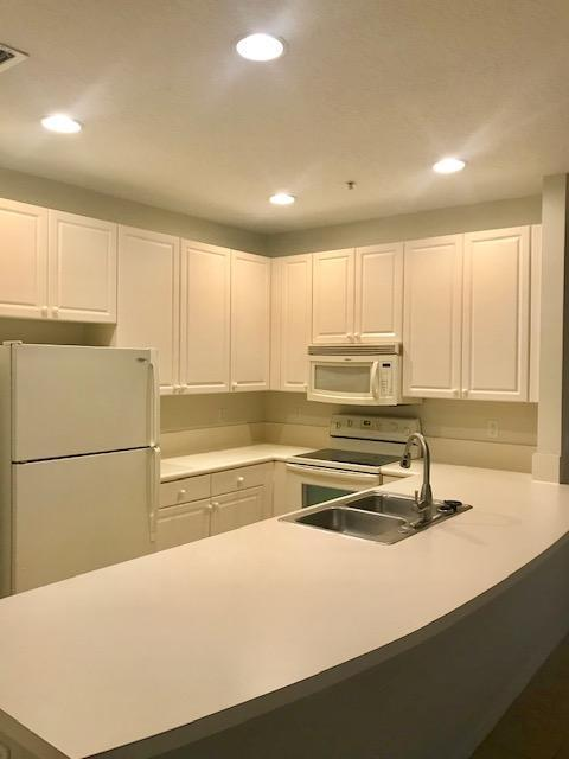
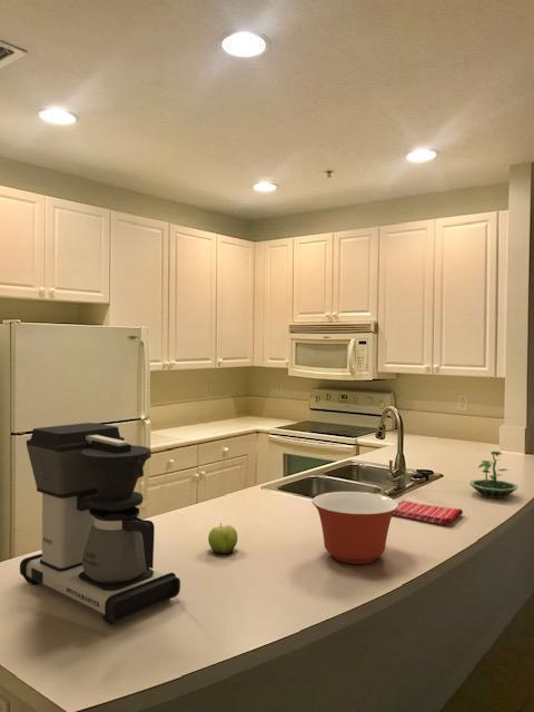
+ mixing bowl [312,491,399,565]
+ fruit [207,523,239,555]
+ coffee maker [19,422,181,625]
+ dish towel [392,500,464,526]
+ terrarium [468,449,518,500]
